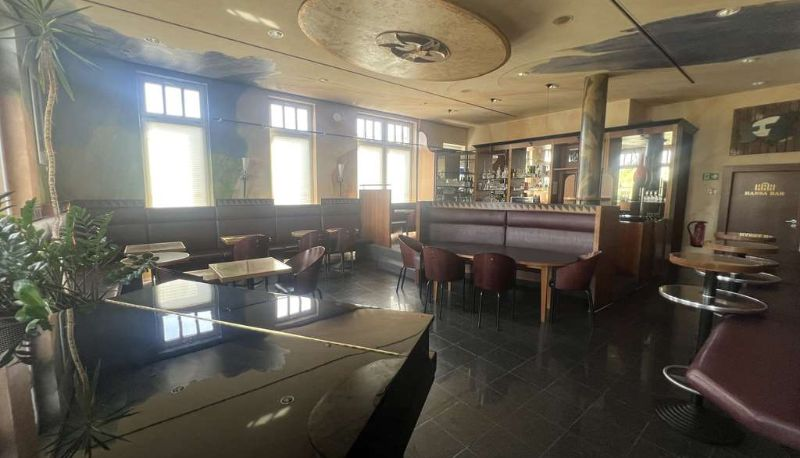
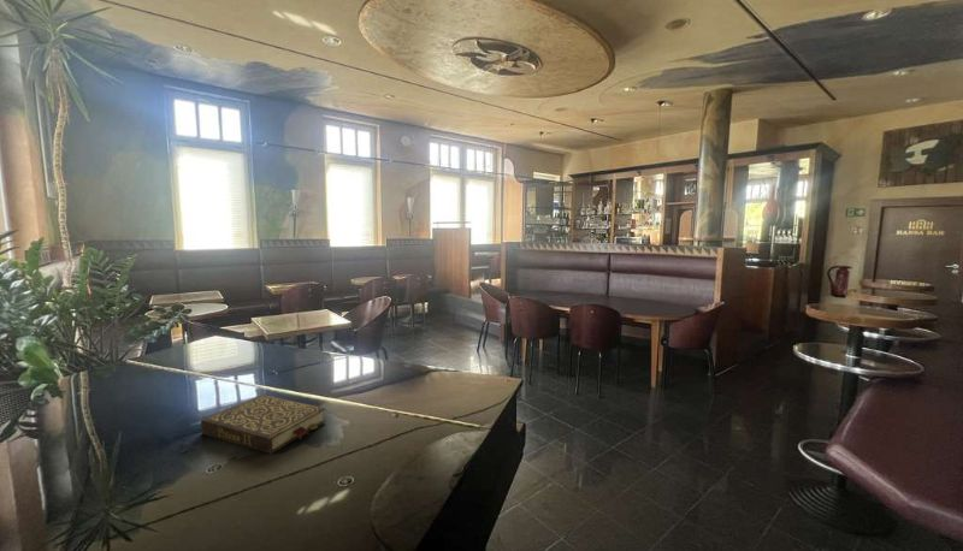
+ book [200,393,327,455]
